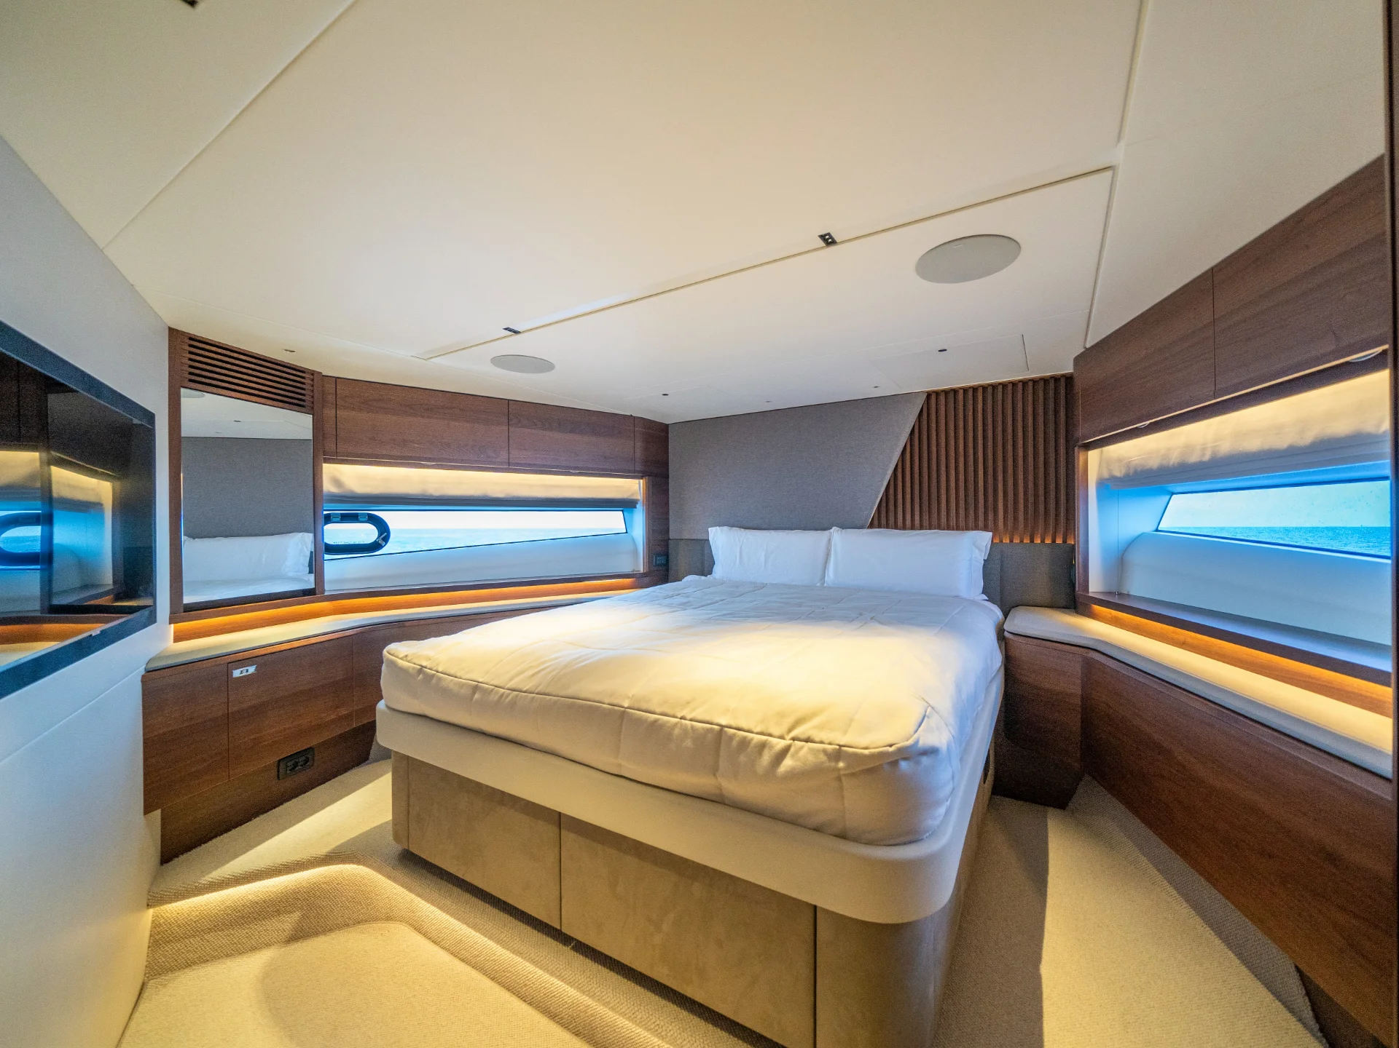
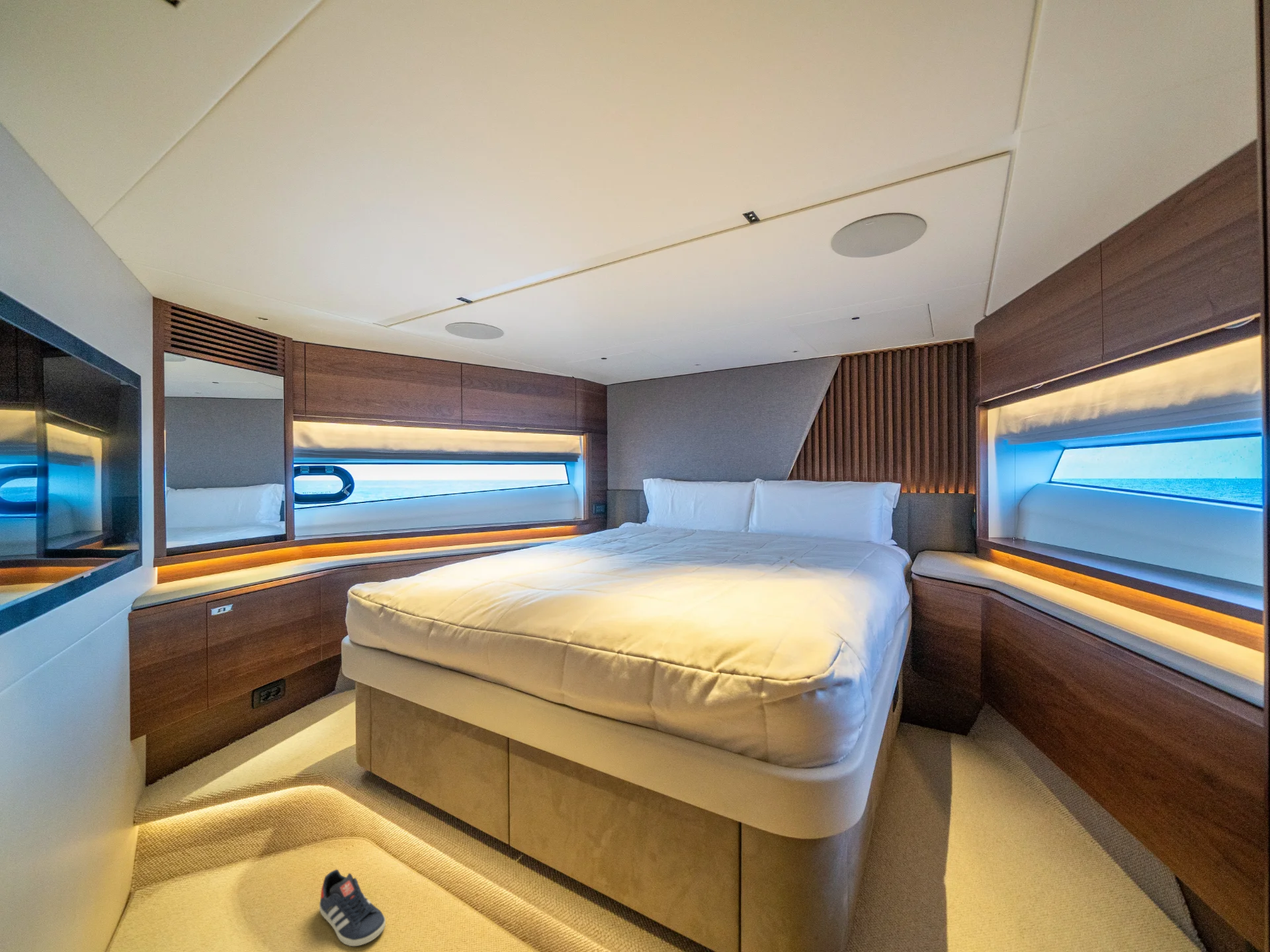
+ sneaker [319,869,386,947]
